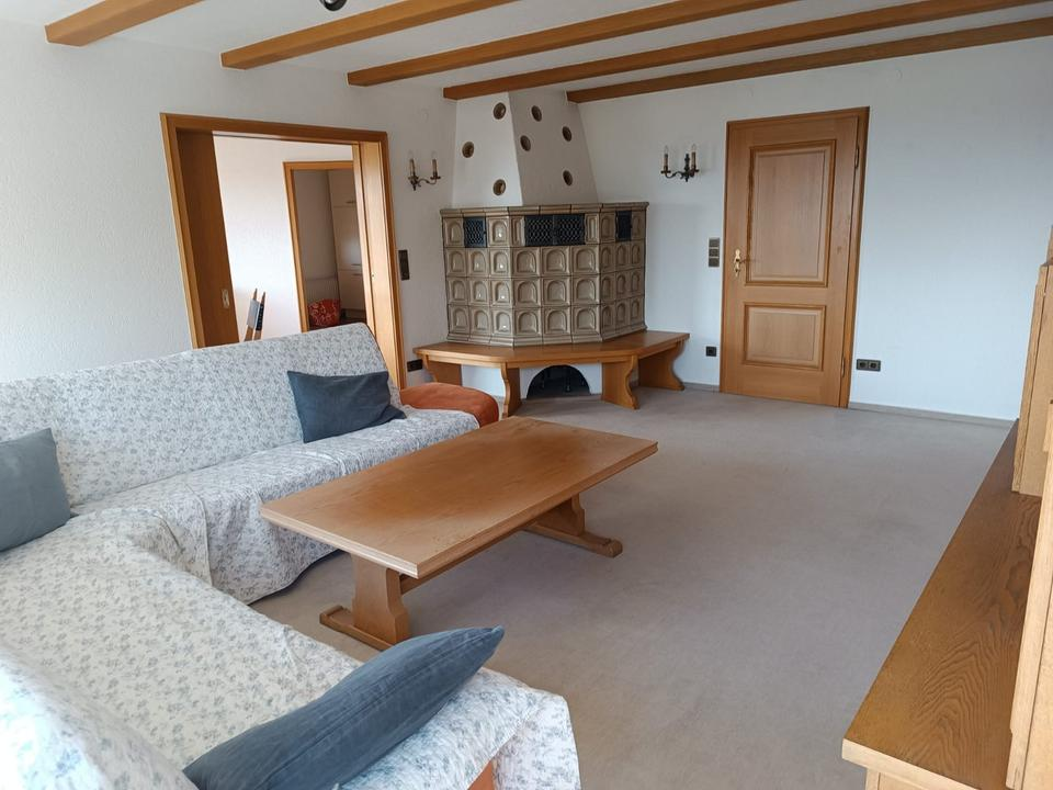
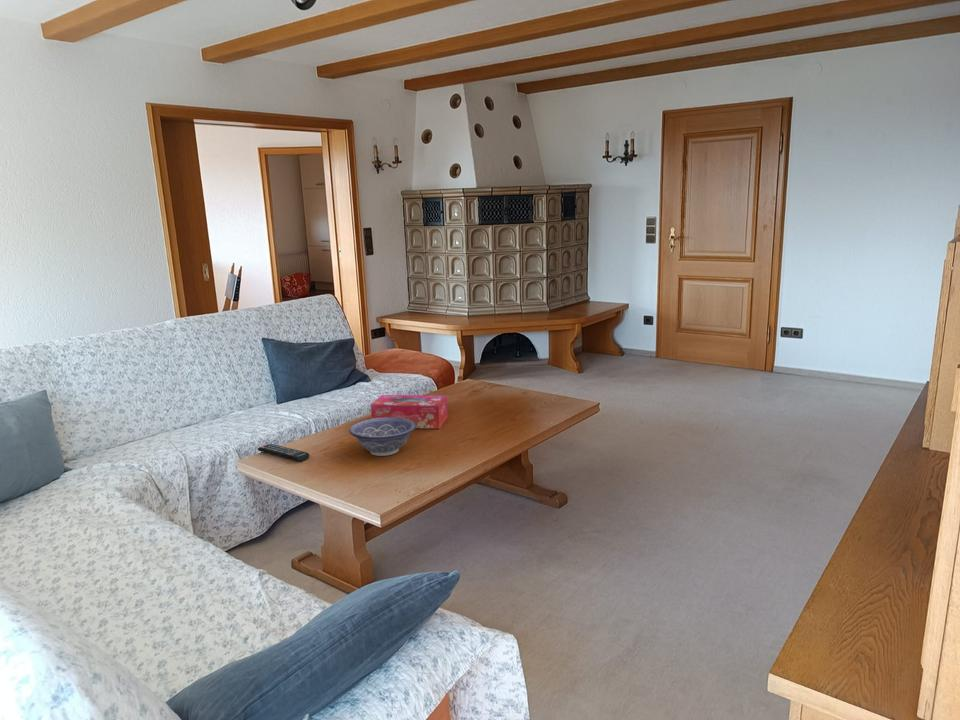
+ tissue box [370,394,448,430]
+ remote control [257,443,310,462]
+ decorative bowl [348,417,417,457]
